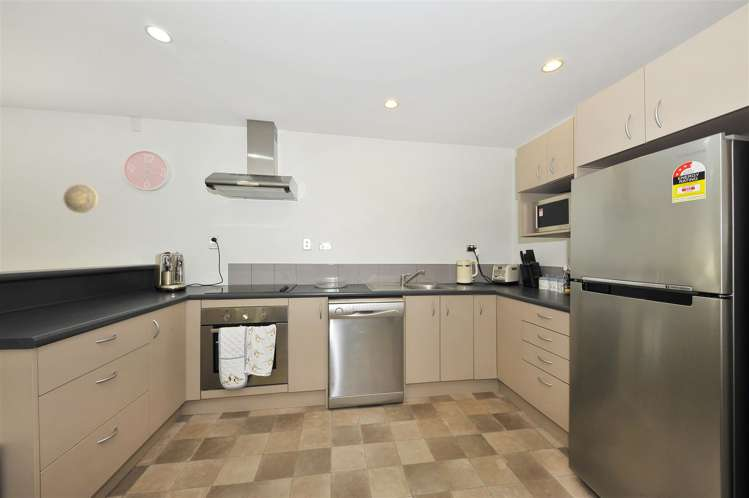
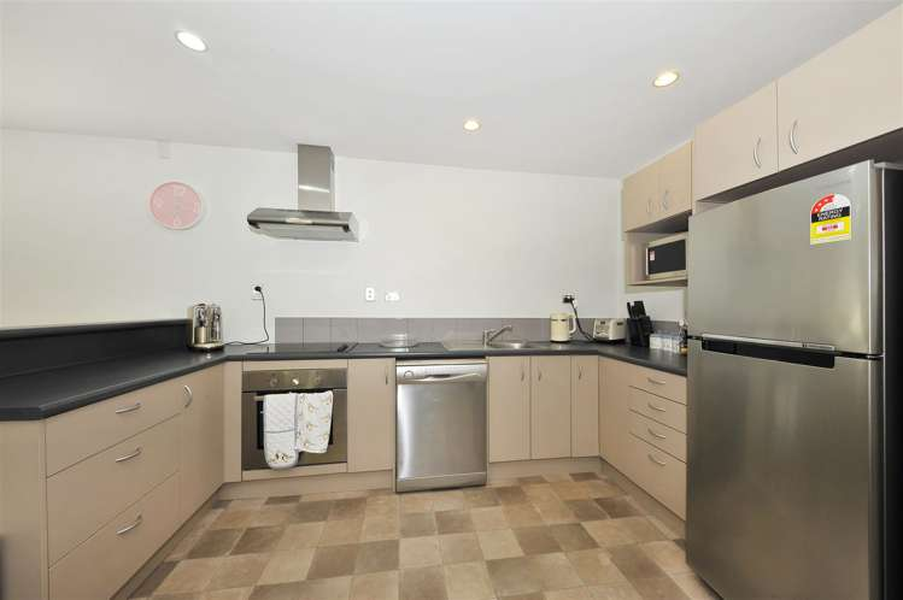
- decorative plate [62,183,99,214]
